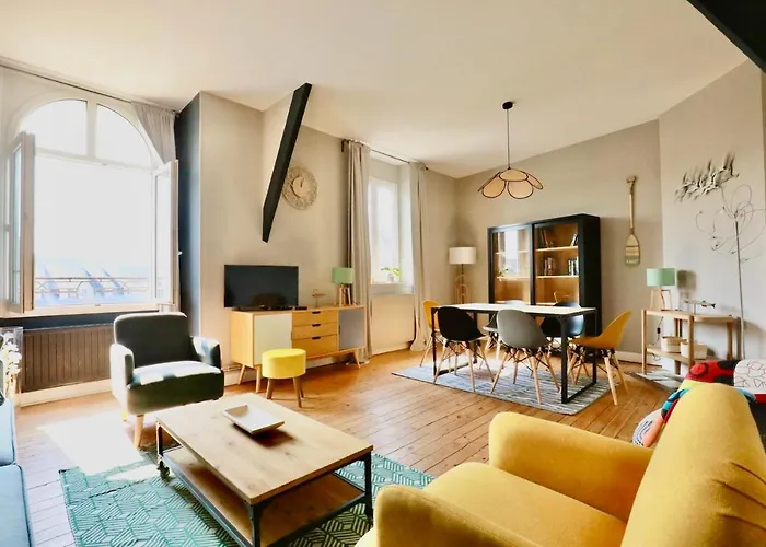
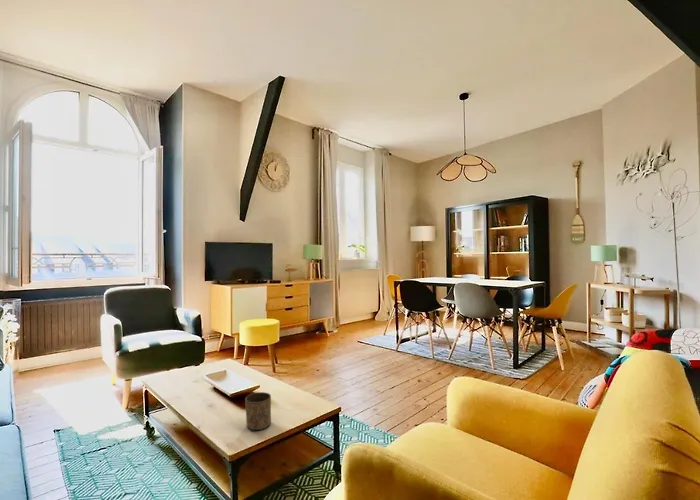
+ cup [244,391,272,431]
